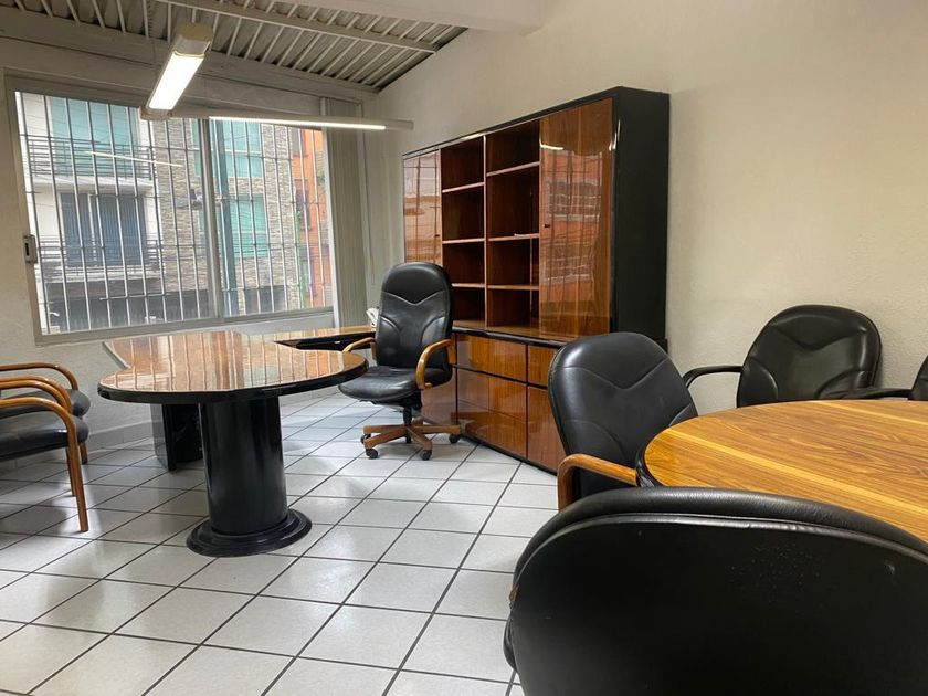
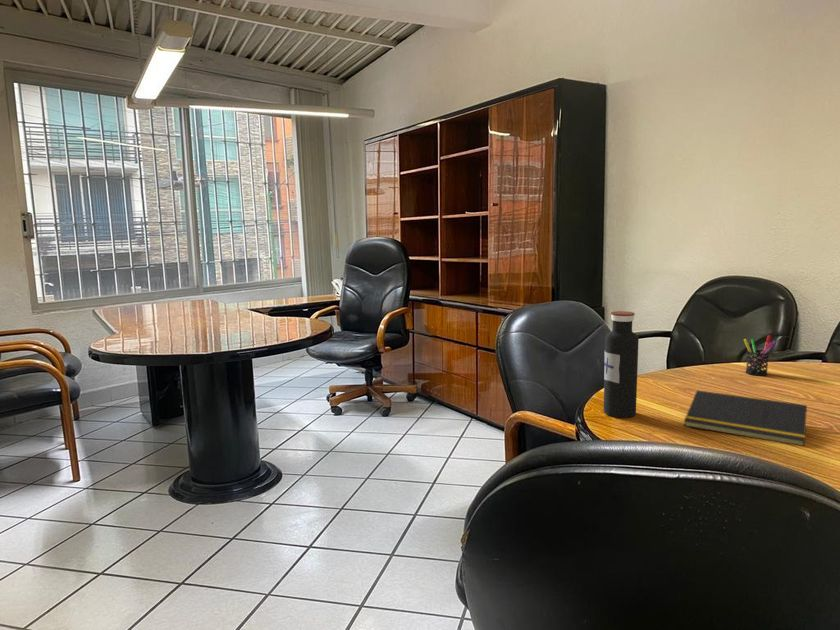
+ notepad [683,389,808,446]
+ pen holder [743,334,777,377]
+ water bottle [603,310,640,419]
